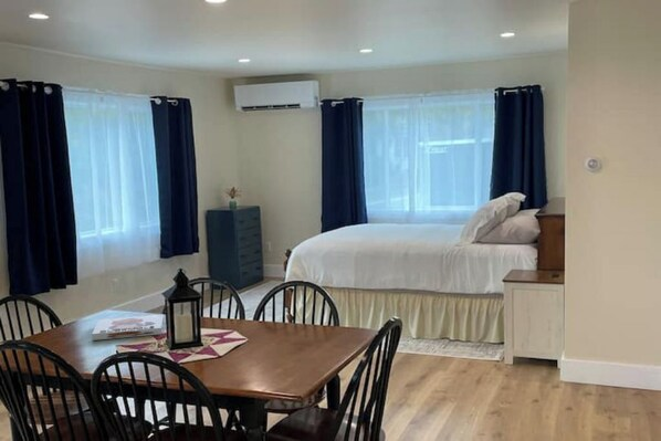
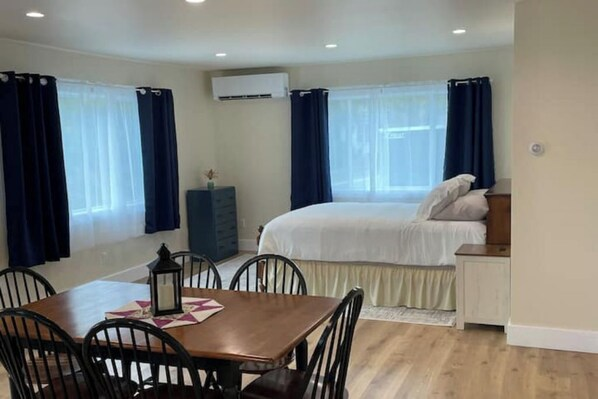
- board game [91,313,165,342]
